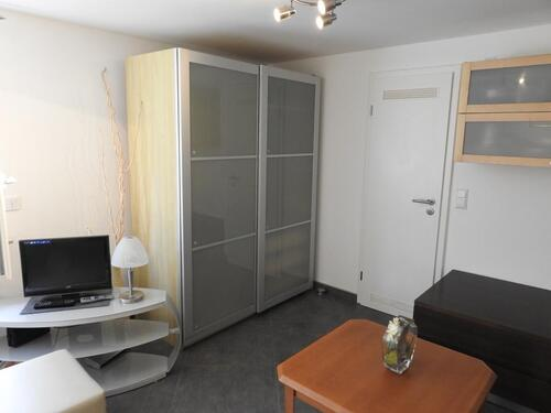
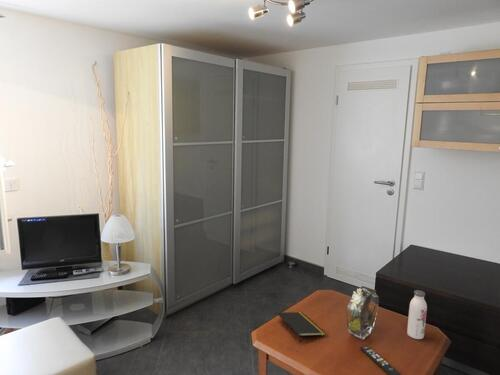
+ remote control [360,345,402,375]
+ water bottle [406,289,428,340]
+ notepad [277,311,326,343]
